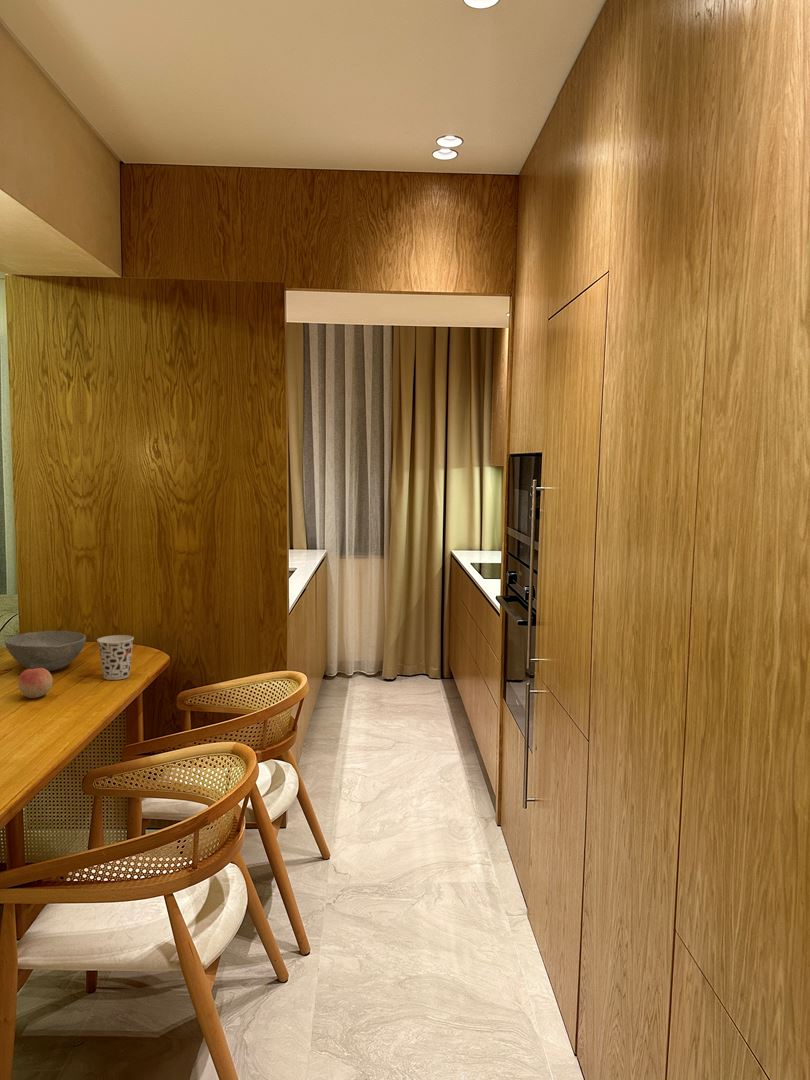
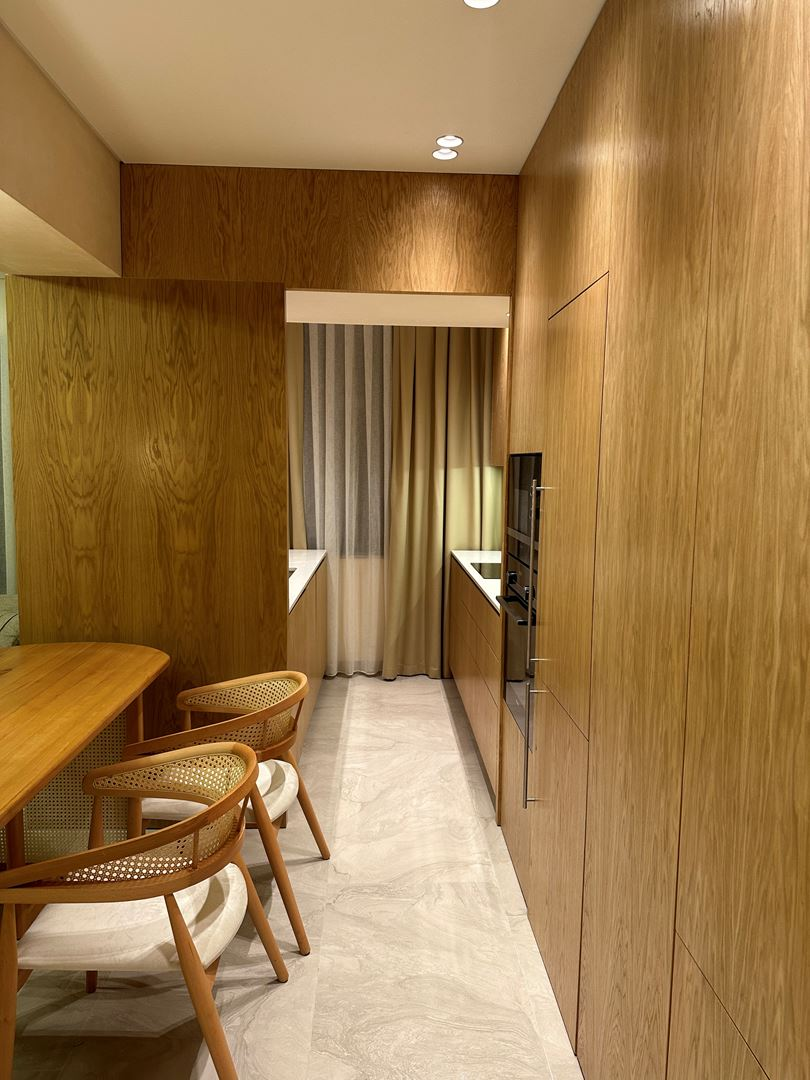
- fruit [17,668,53,699]
- cup [96,634,135,681]
- bowl [4,630,87,672]
